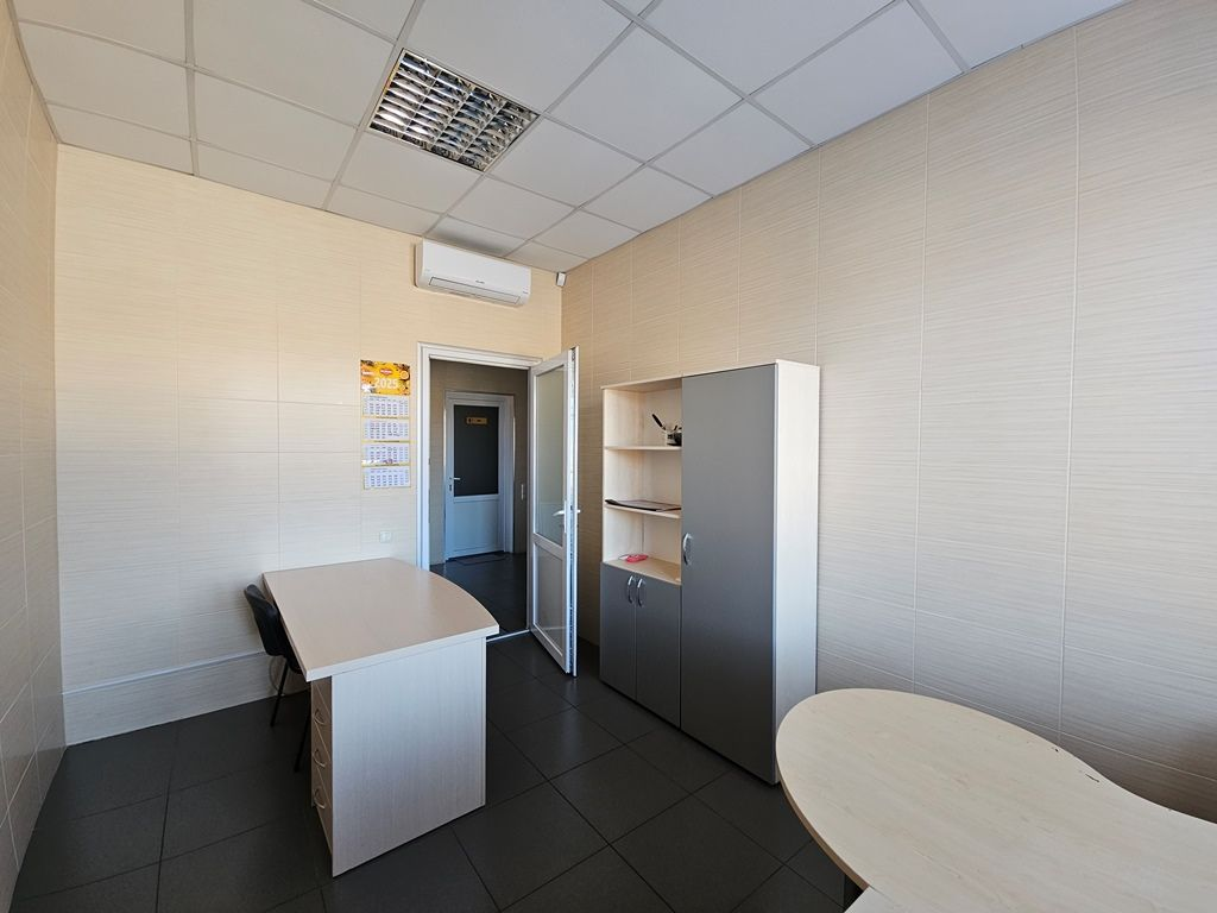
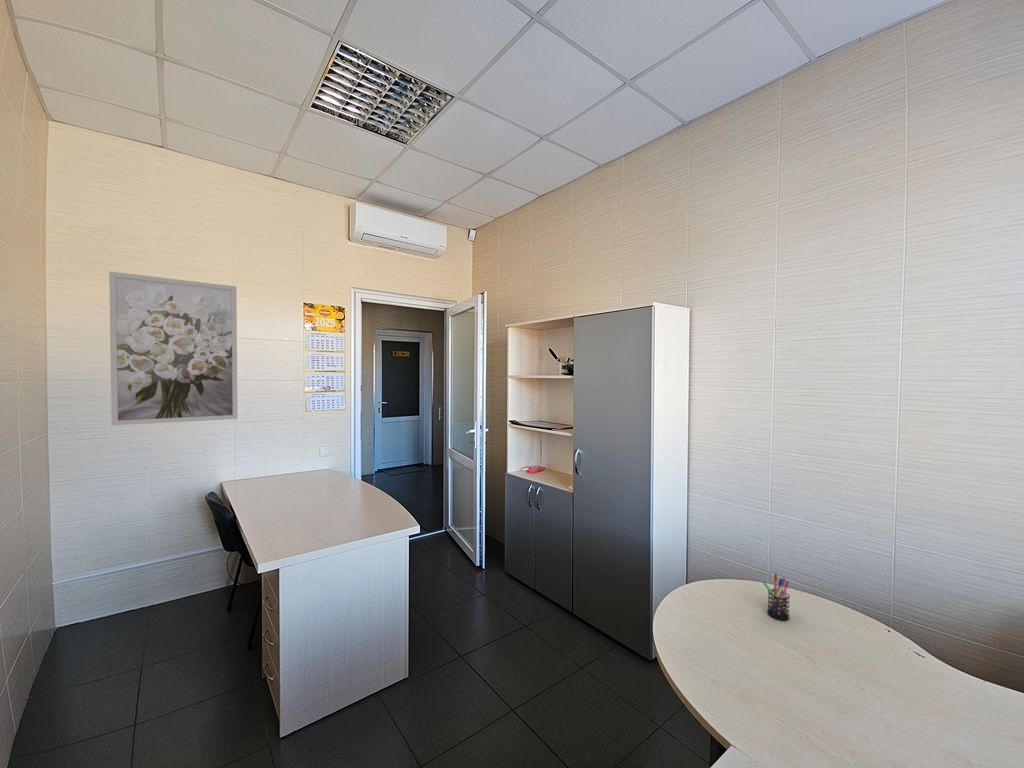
+ pen holder [762,572,791,621]
+ wall art [108,270,239,426]
